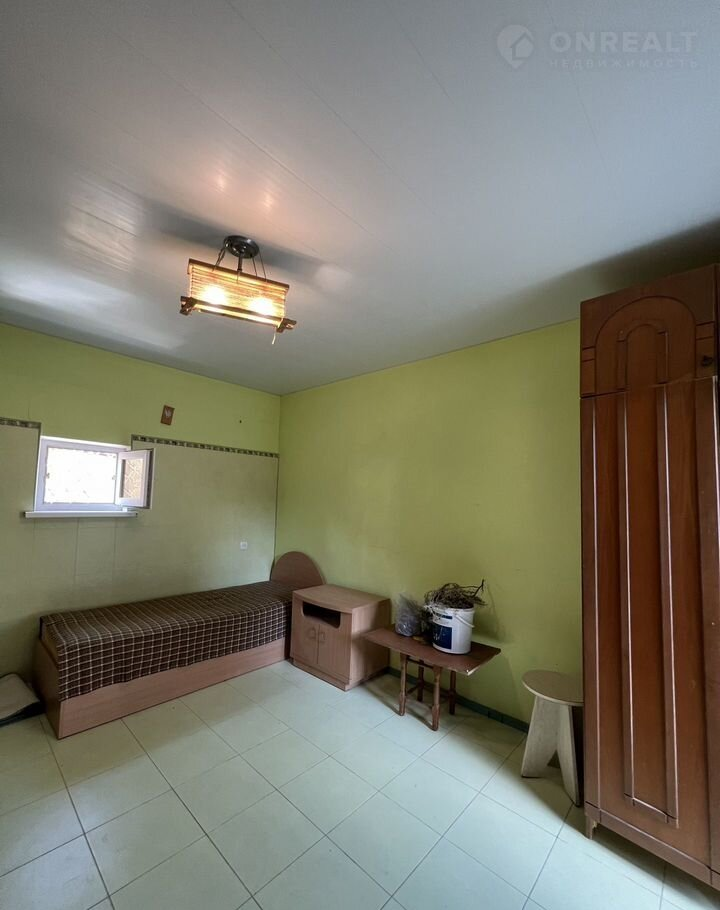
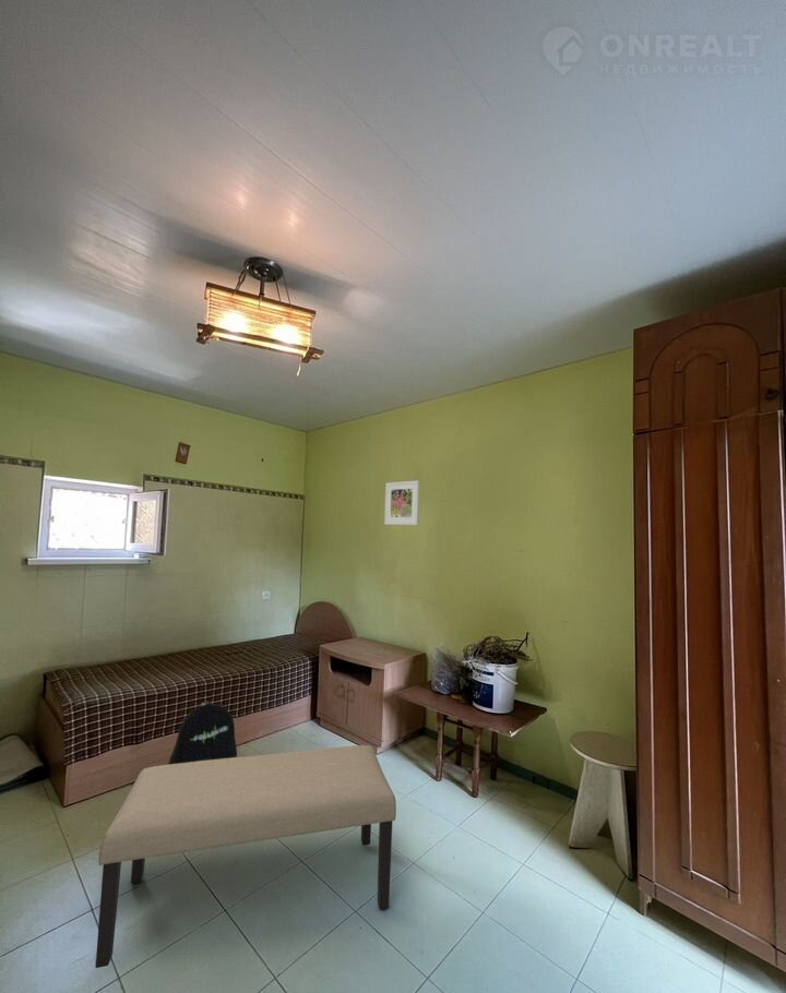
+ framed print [383,479,420,526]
+ bench [94,744,397,969]
+ backpack [167,699,238,765]
